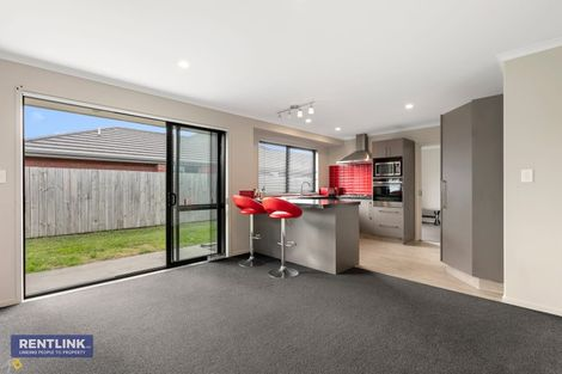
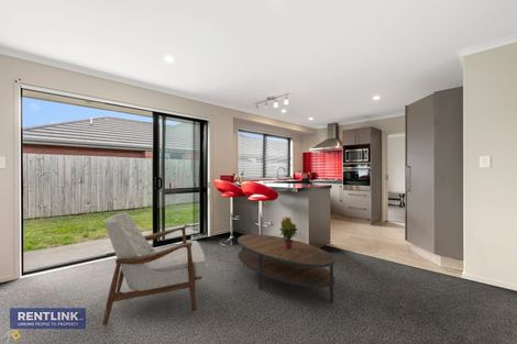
+ coffee table [237,233,337,303]
+ armchair [102,211,207,326]
+ potted plant [278,215,298,248]
